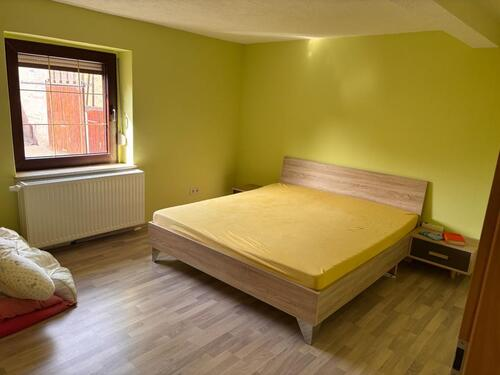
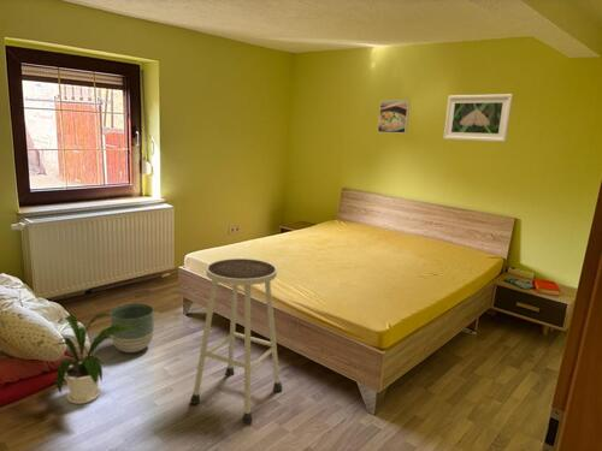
+ house plant [53,313,135,405]
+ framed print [442,93,514,143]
+ planter [108,302,155,354]
+ stool [189,257,283,425]
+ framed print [377,100,411,135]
